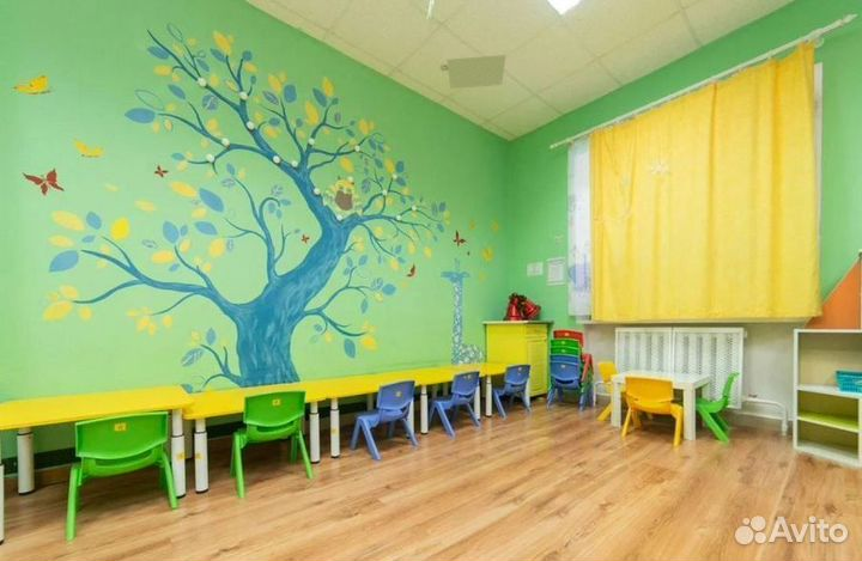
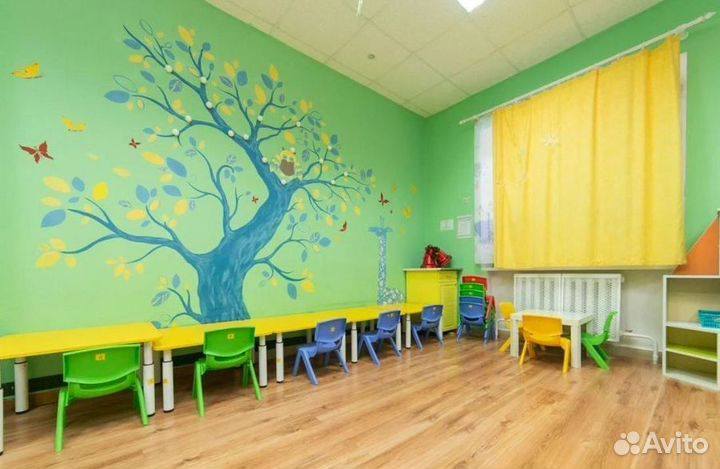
- ceiling light [445,54,506,90]
